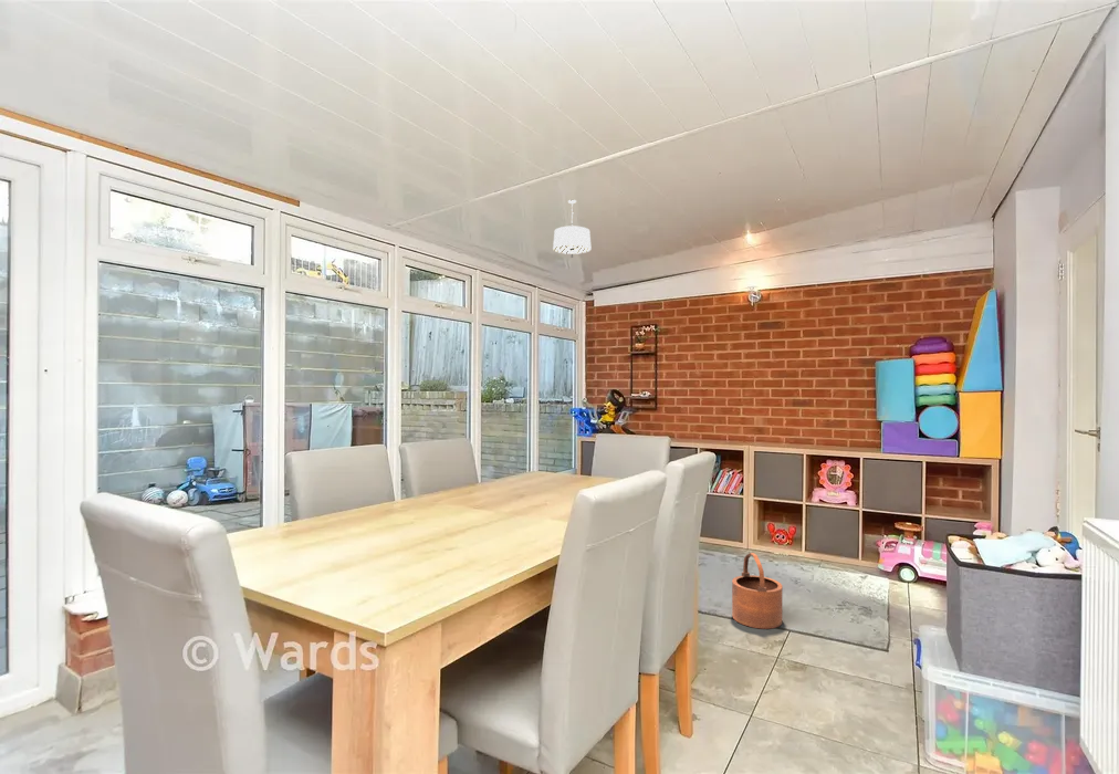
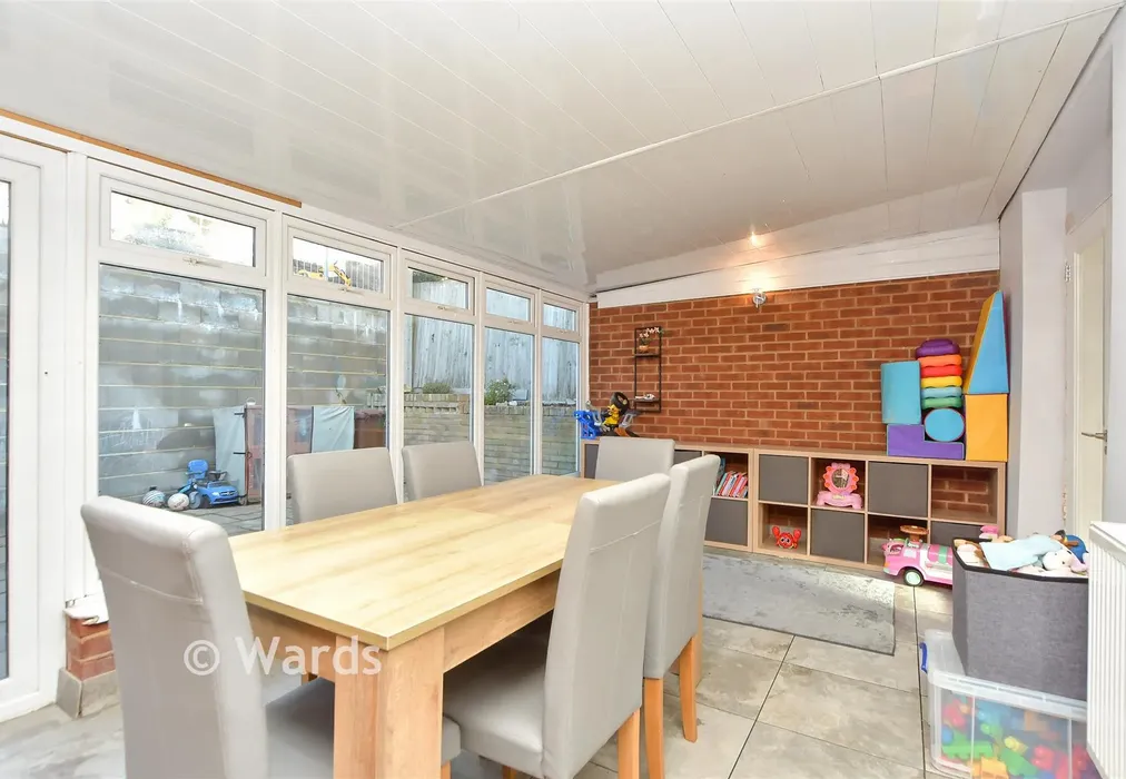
- pendant light [552,199,593,259]
- wooden bucket [731,552,784,630]
